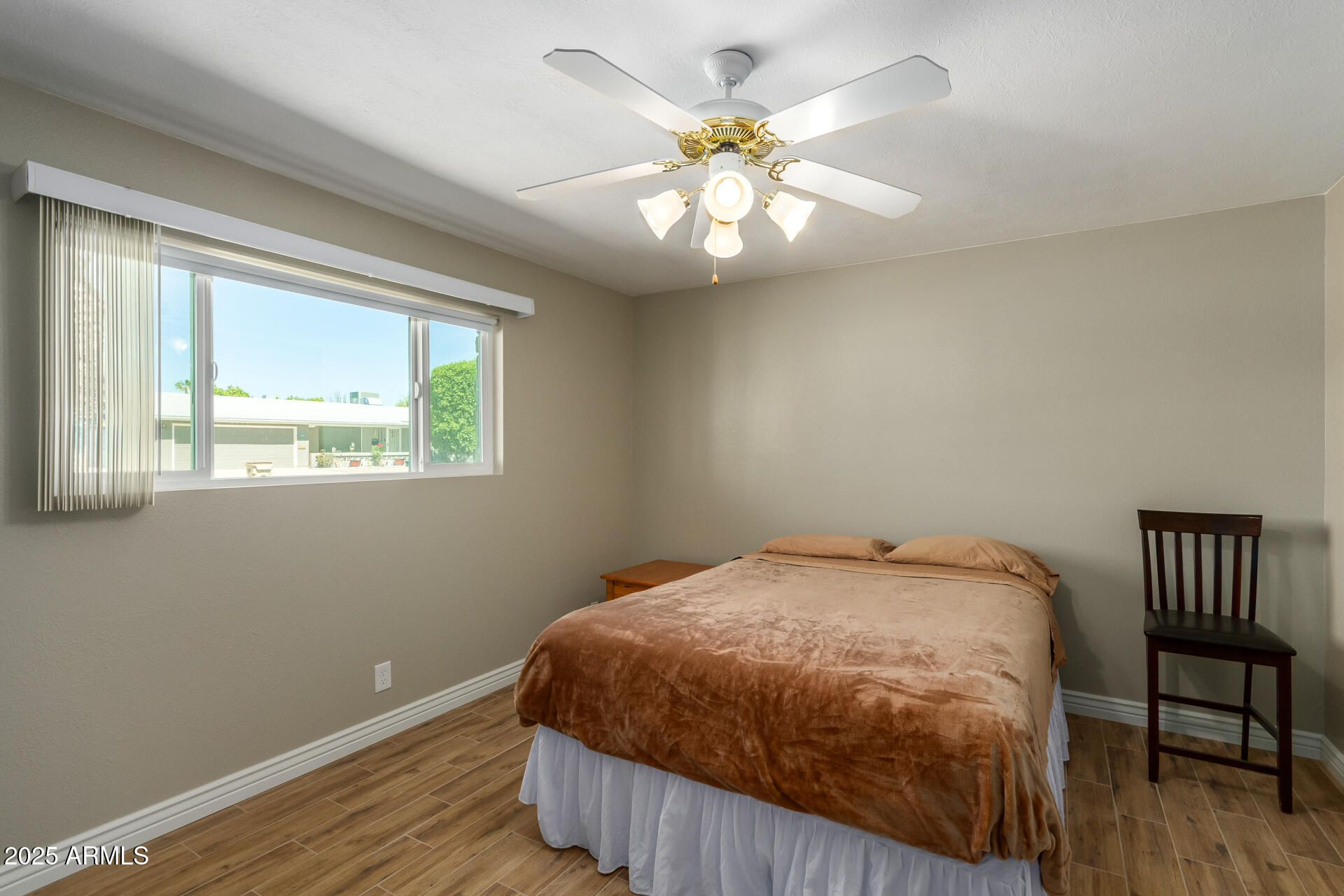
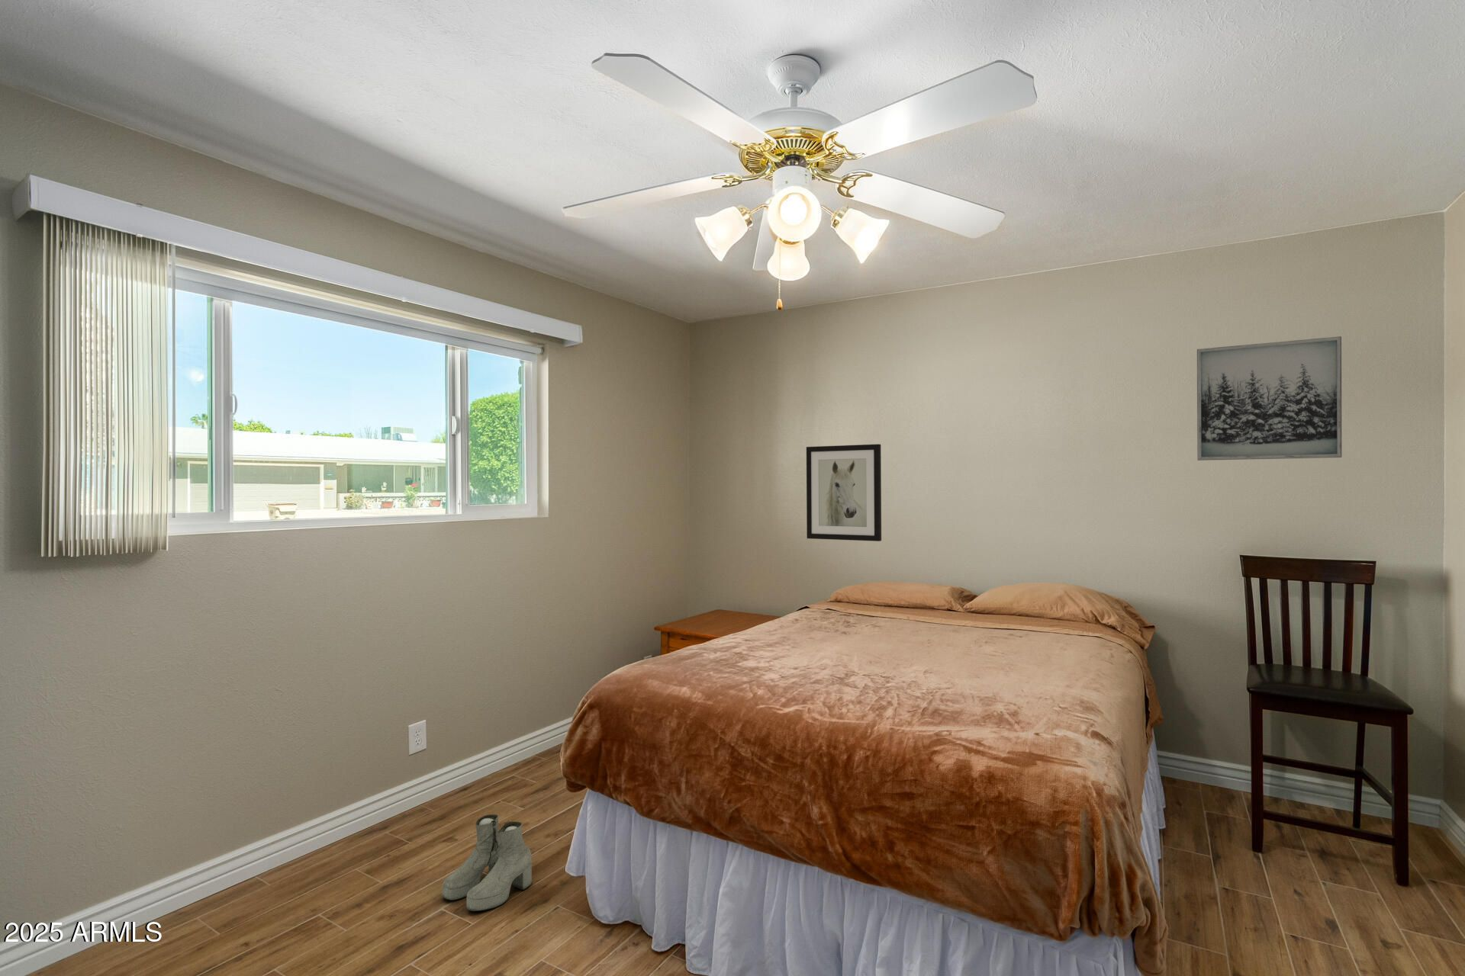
+ boots [441,814,533,912]
+ wall art [1197,335,1342,461]
+ wall art [806,443,882,542]
